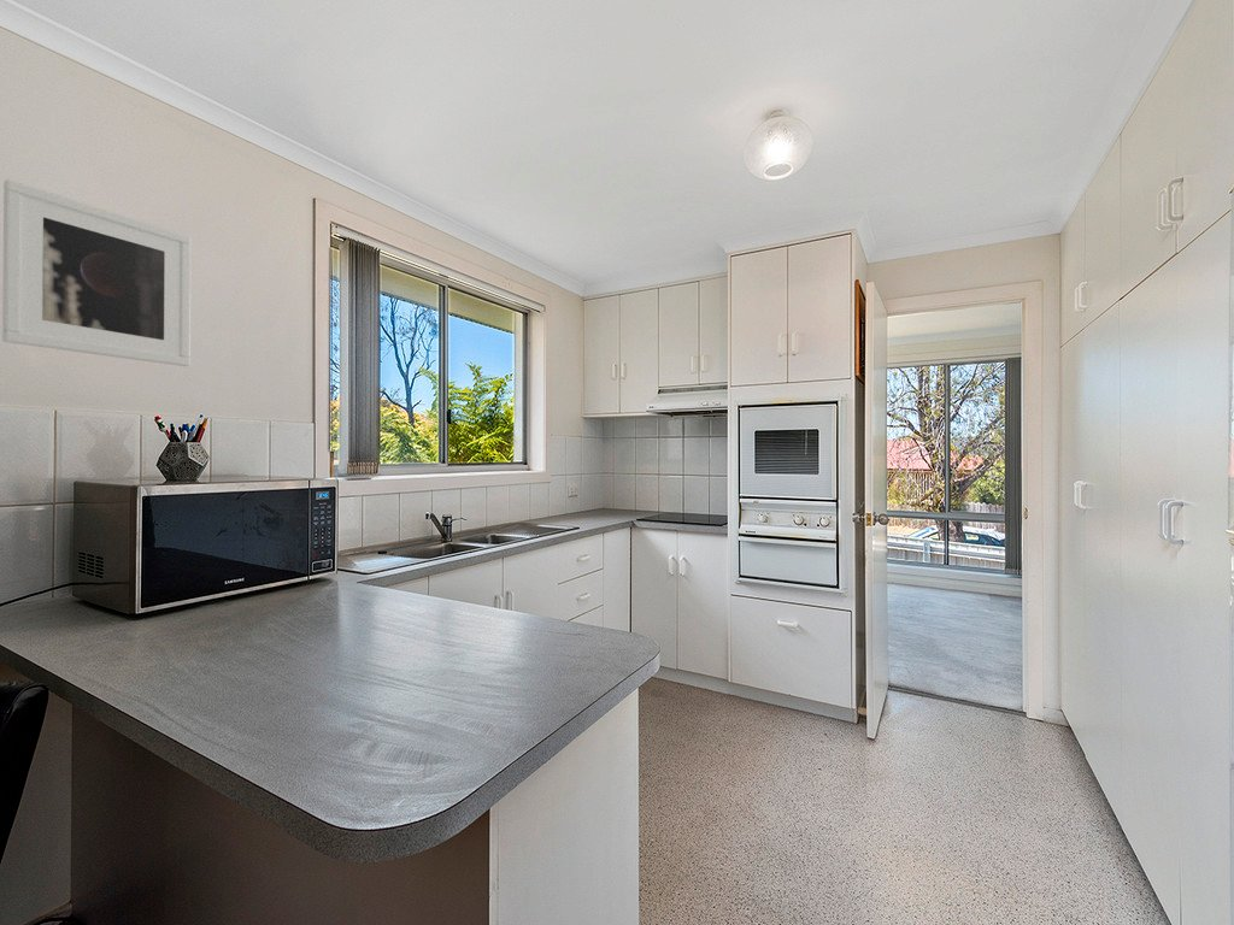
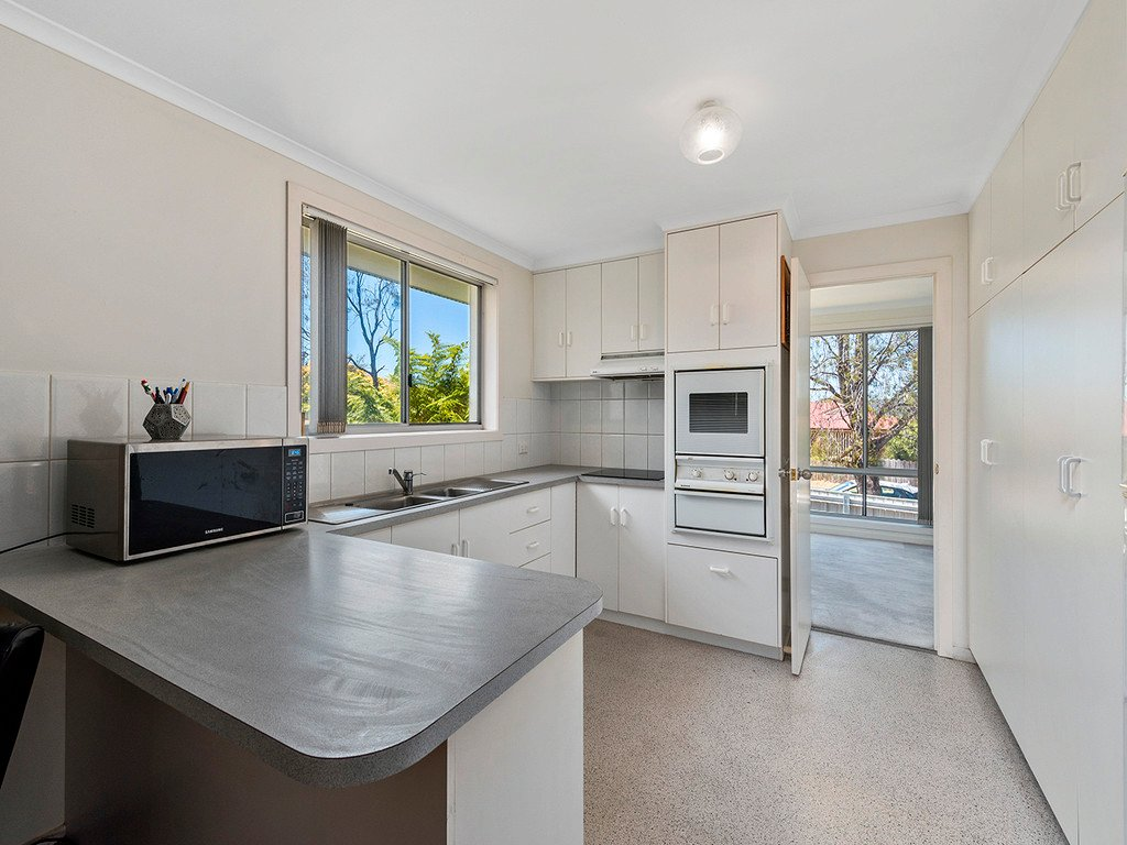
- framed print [1,178,193,367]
